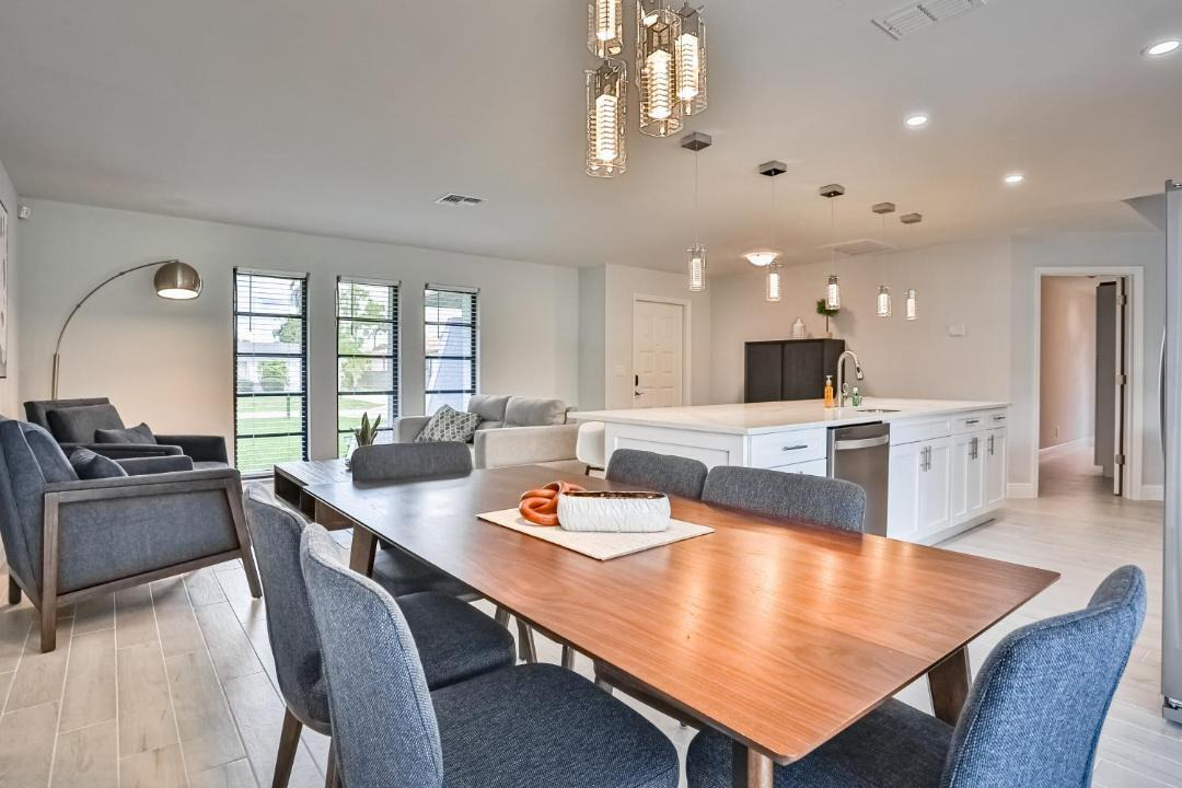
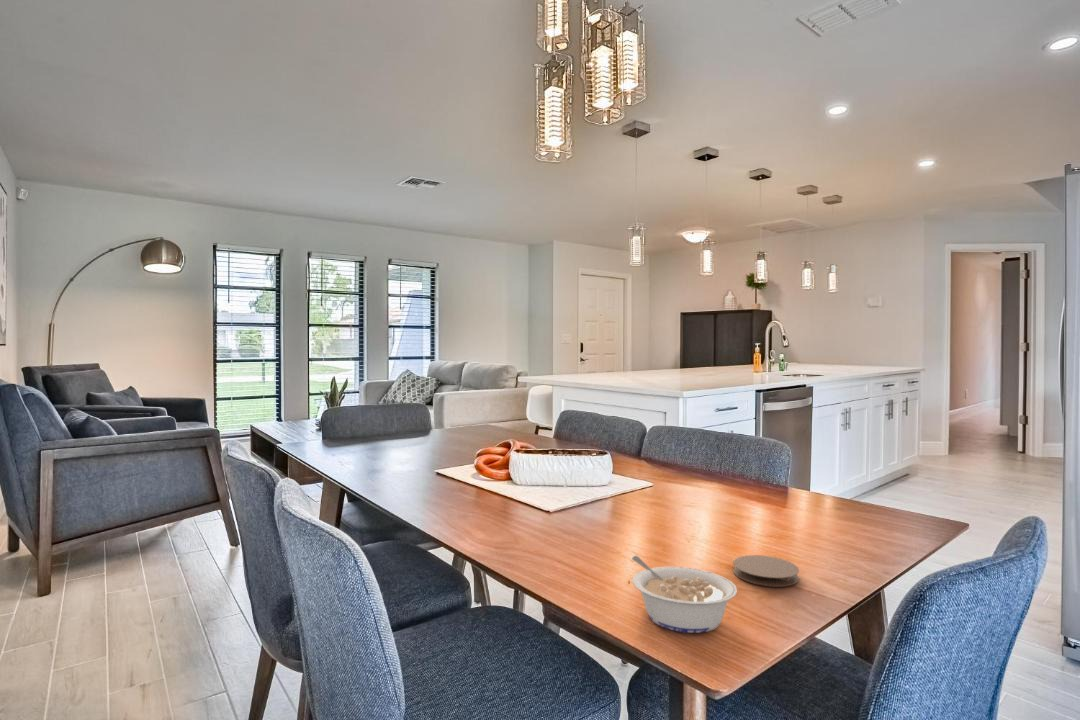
+ legume [631,555,738,634]
+ coaster [732,554,800,588]
